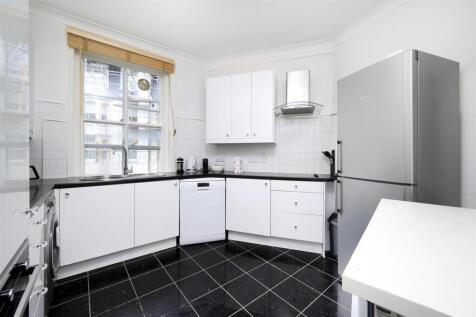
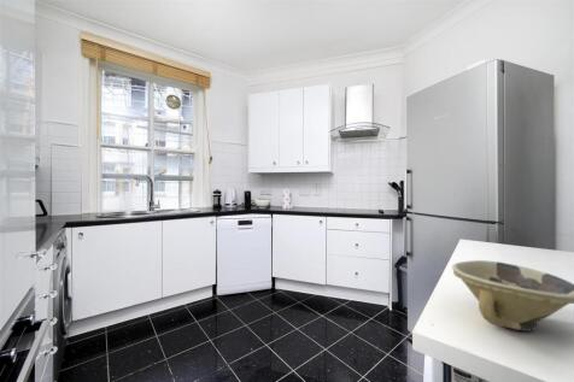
+ bowl [451,259,574,333]
